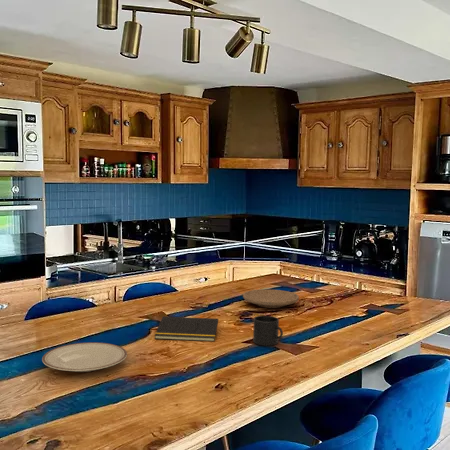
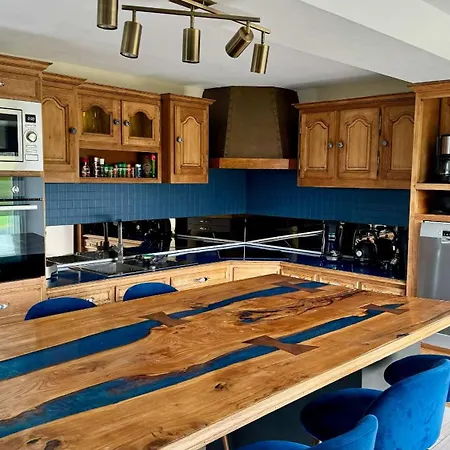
- mug [252,315,284,347]
- notepad [154,316,219,342]
- plate [242,289,300,309]
- plate [41,341,128,373]
